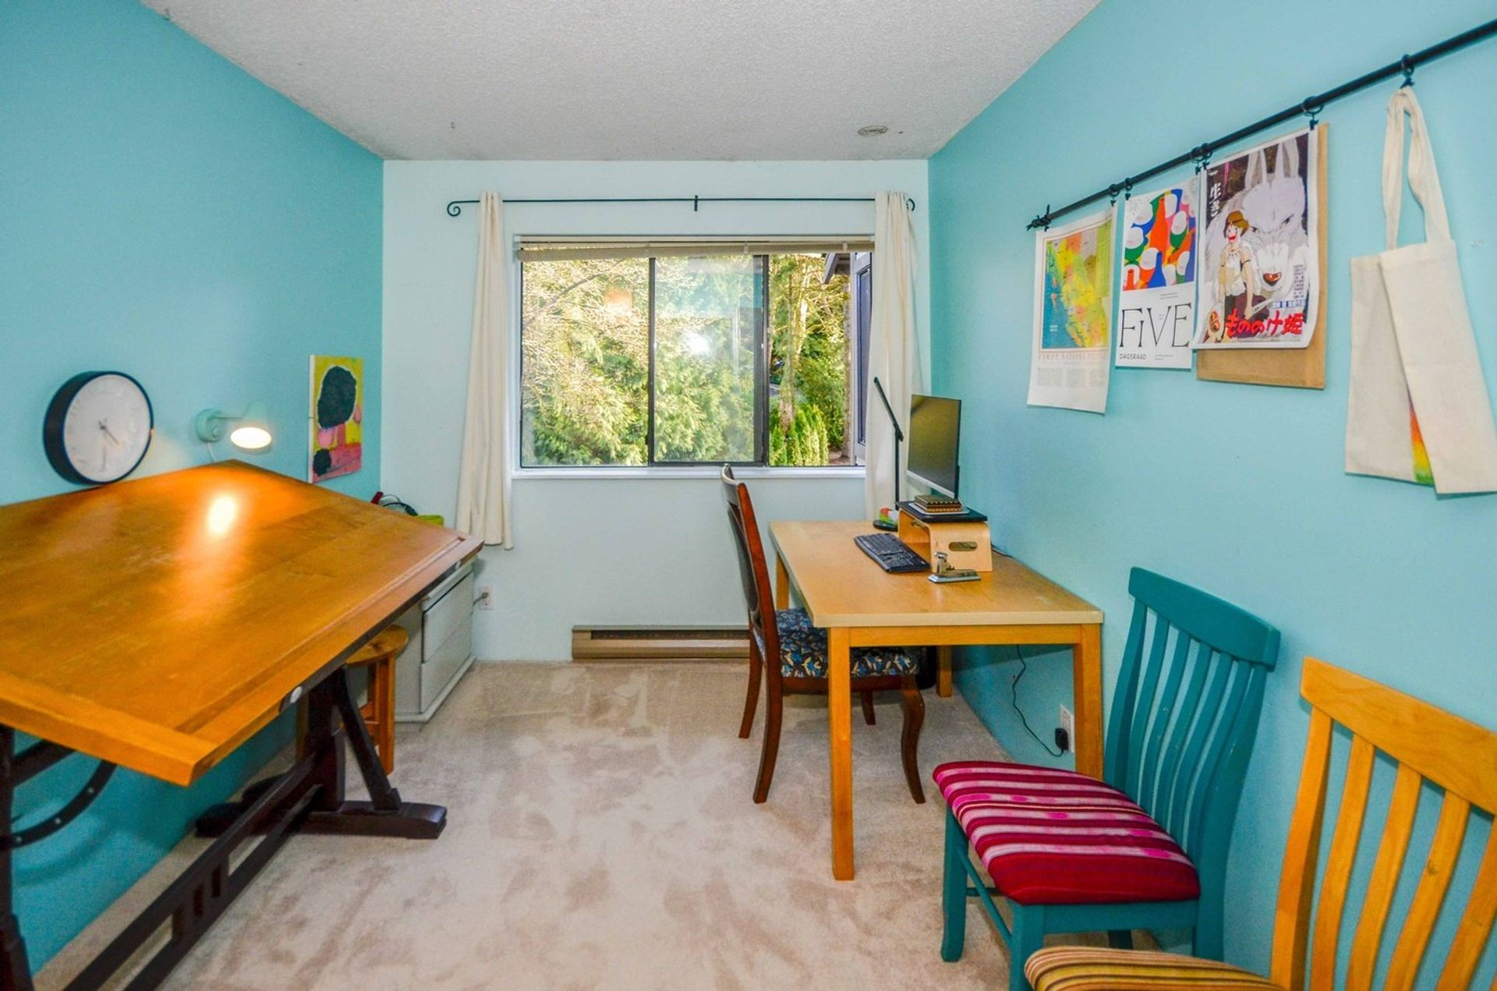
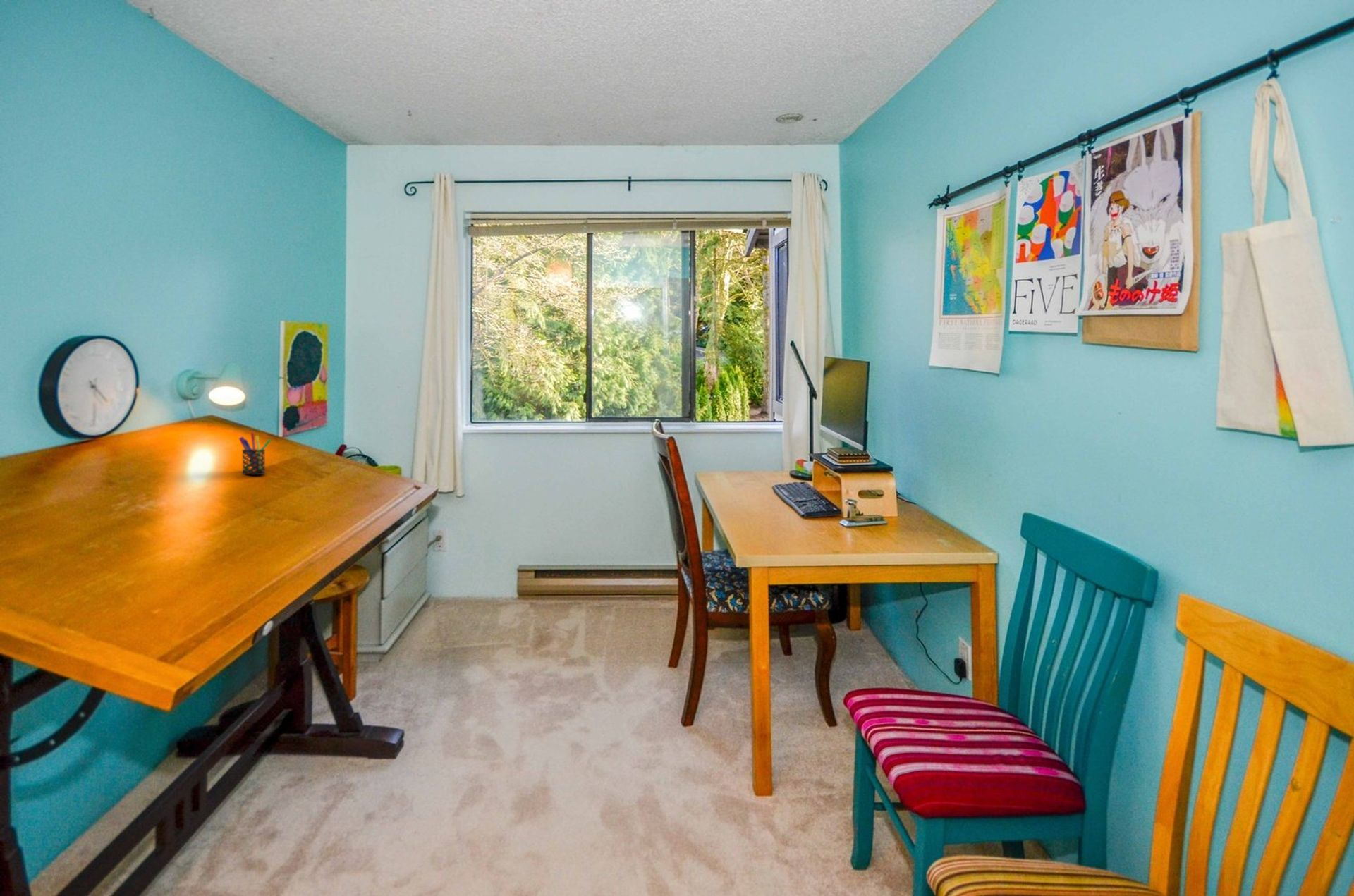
+ pen holder [238,432,272,476]
